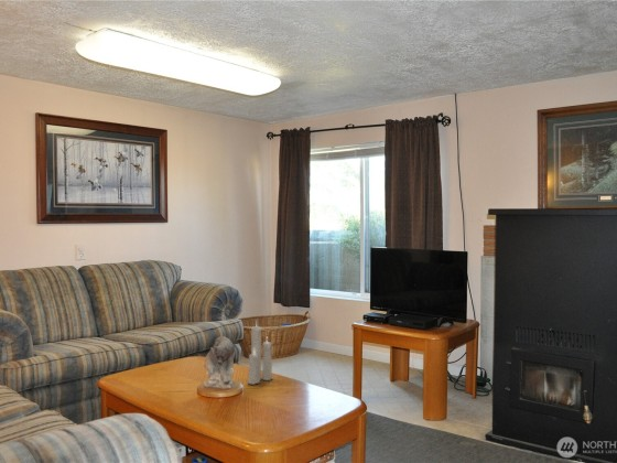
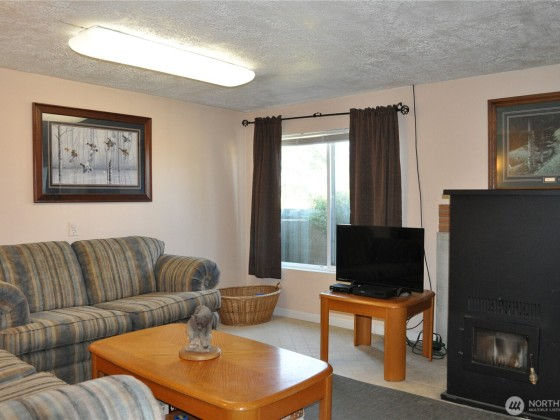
- candle [247,319,274,386]
